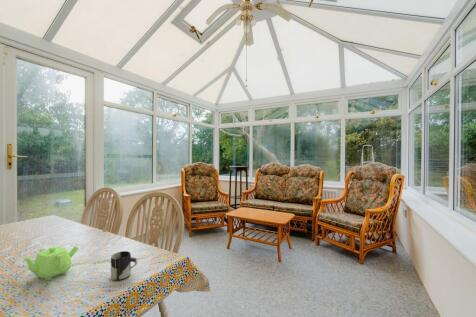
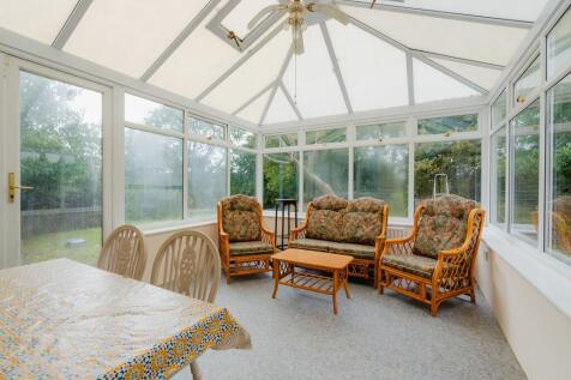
- teapot [21,245,80,282]
- cup [110,250,138,281]
